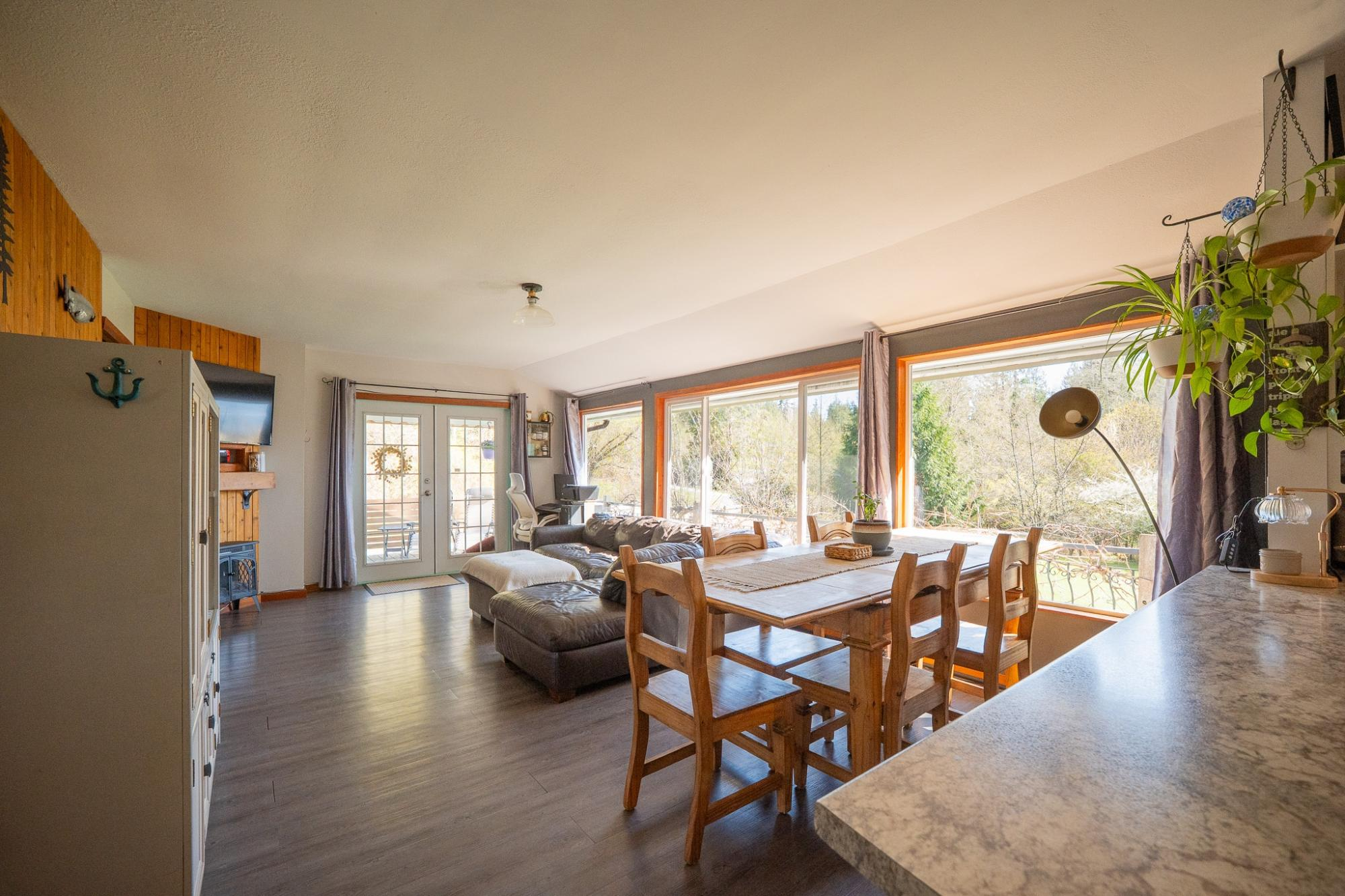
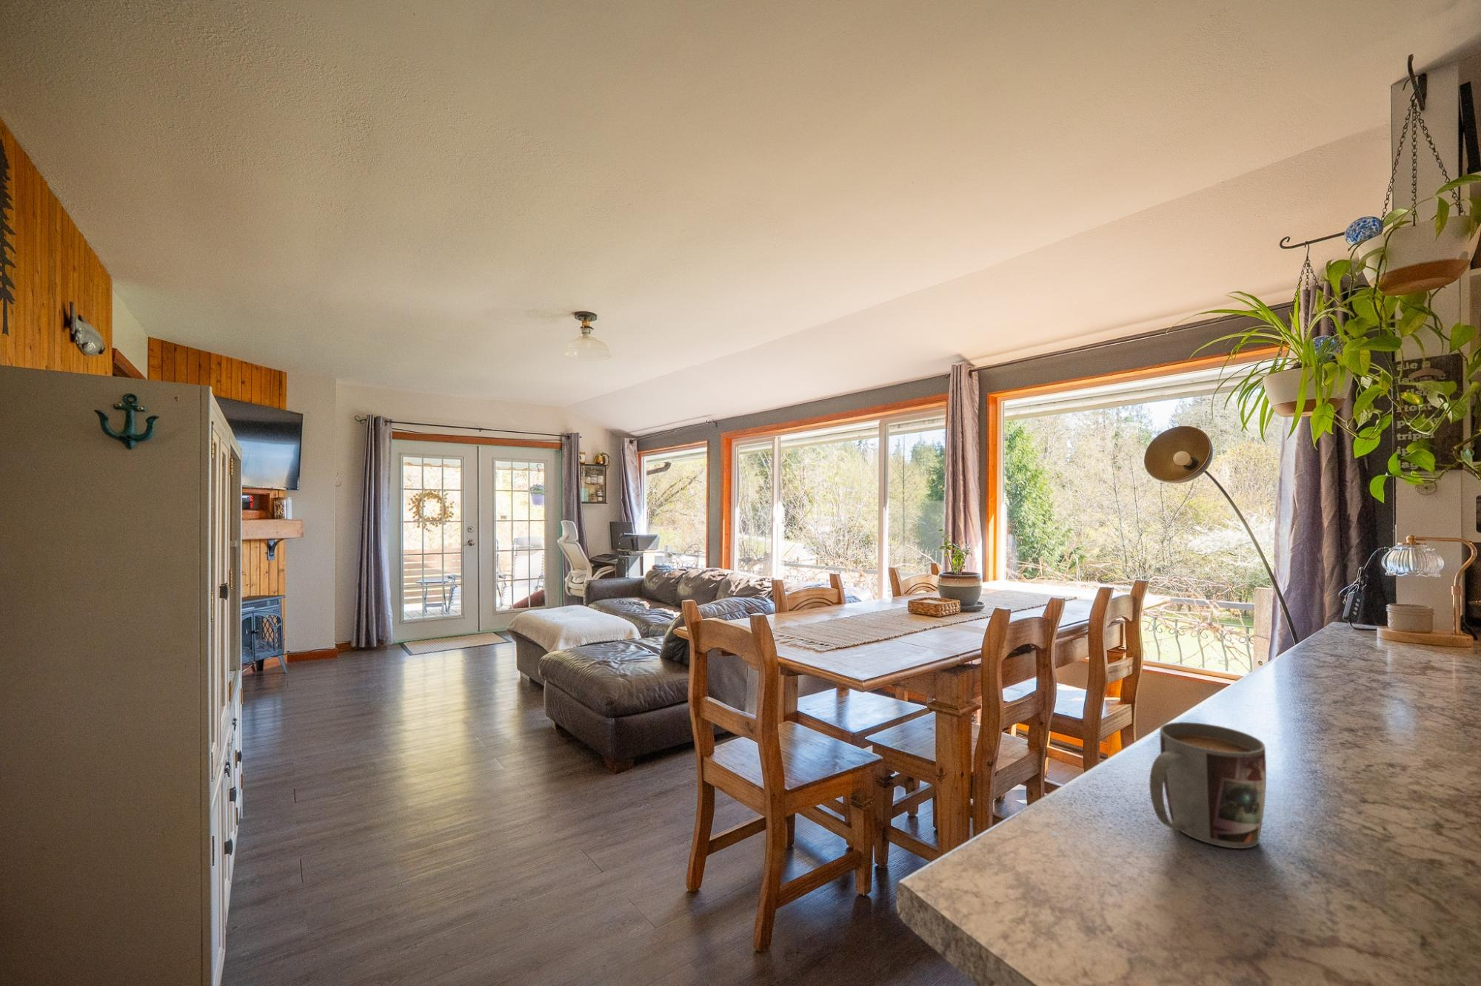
+ mug [1148,721,1267,850]
